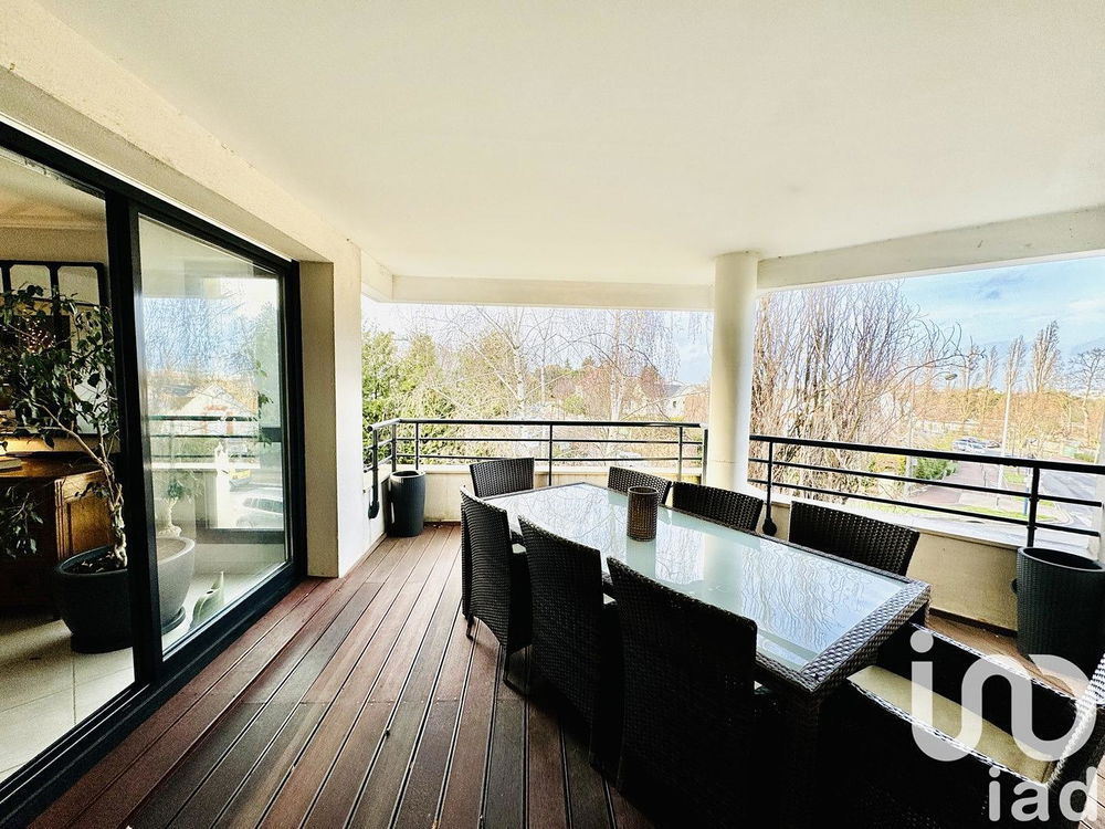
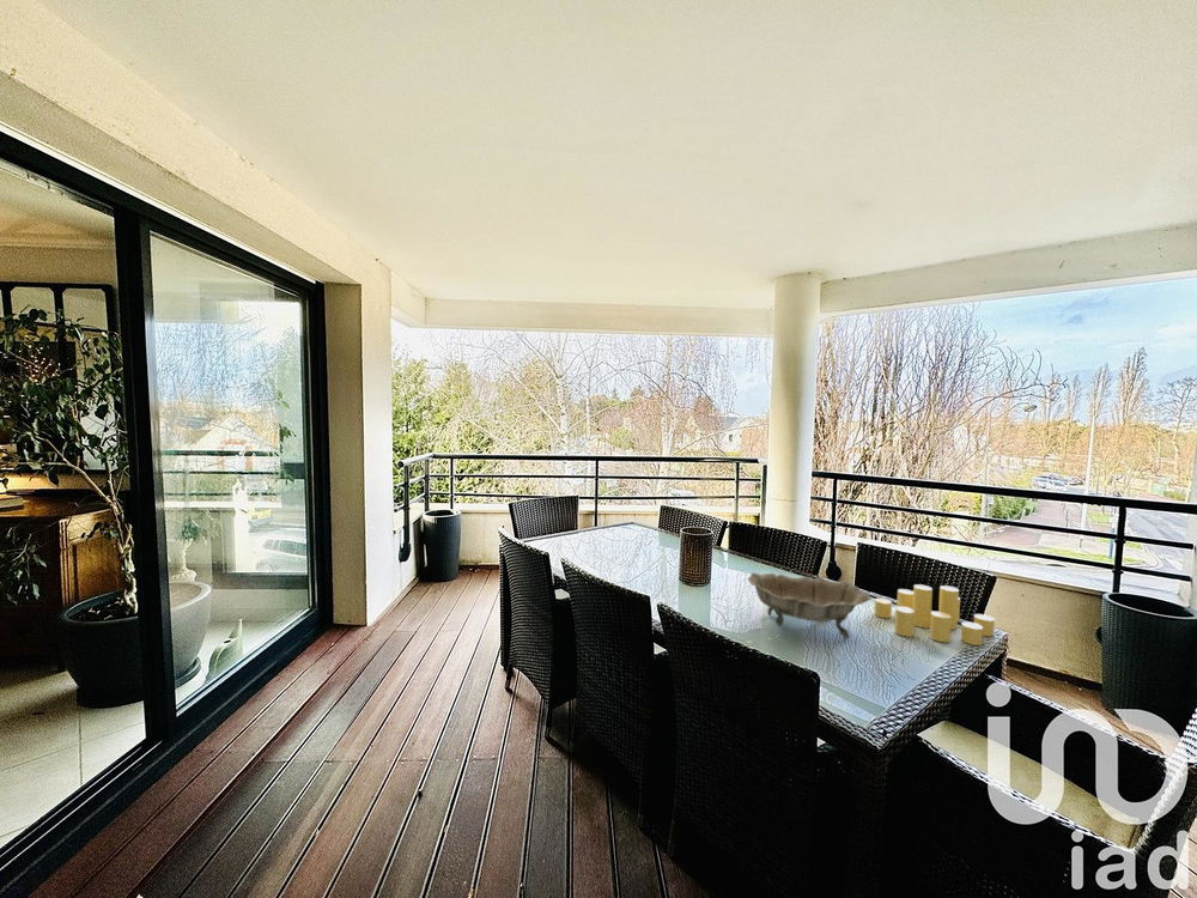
+ candle [873,583,996,647]
+ decorative bowl [747,572,873,639]
